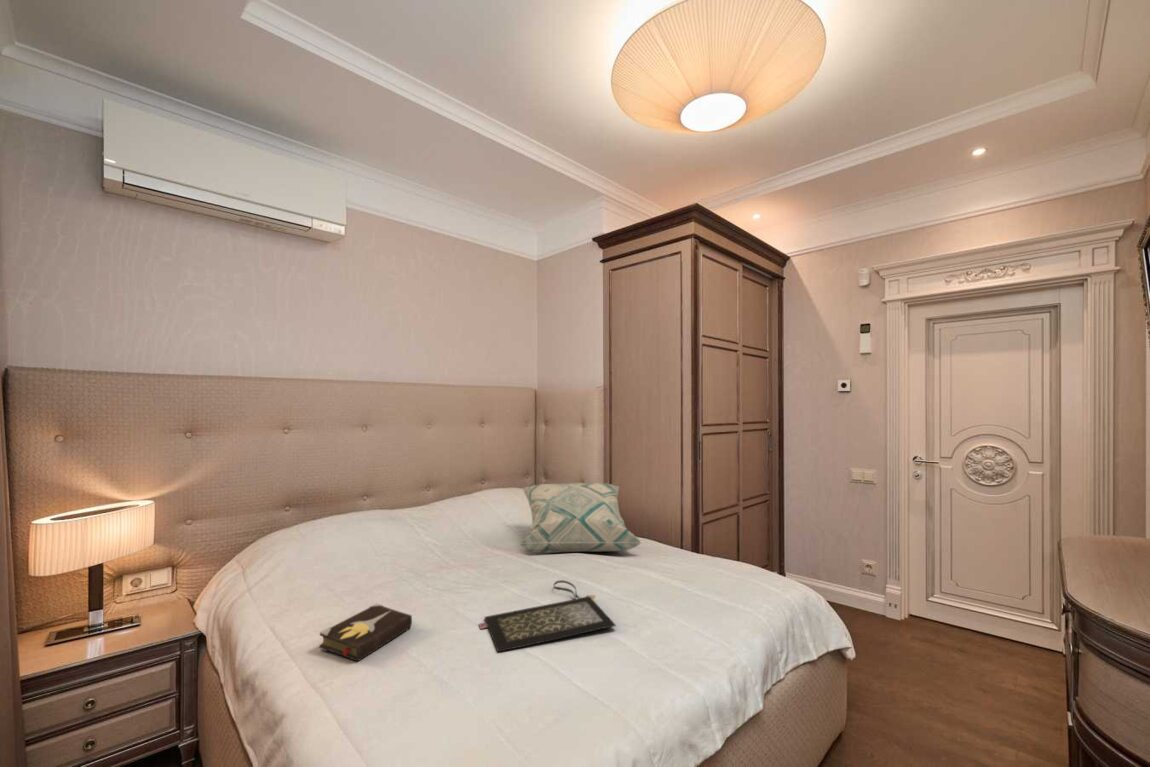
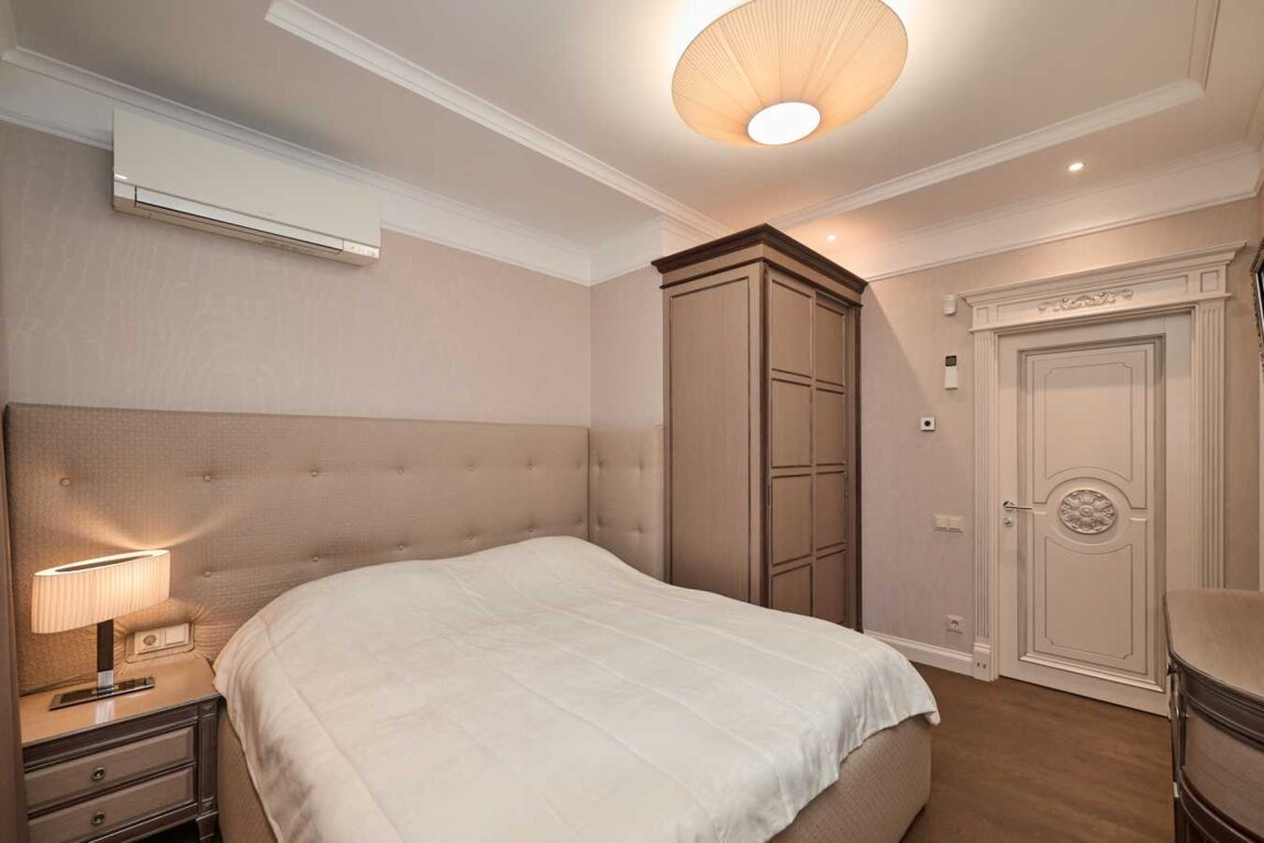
- clutch bag [478,579,617,653]
- decorative pillow [518,482,642,554]
- hardback book [318,602,413,663]
